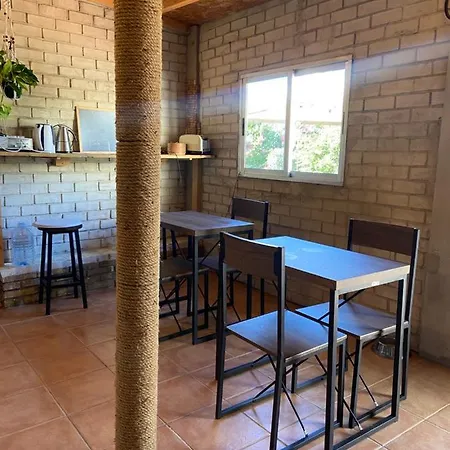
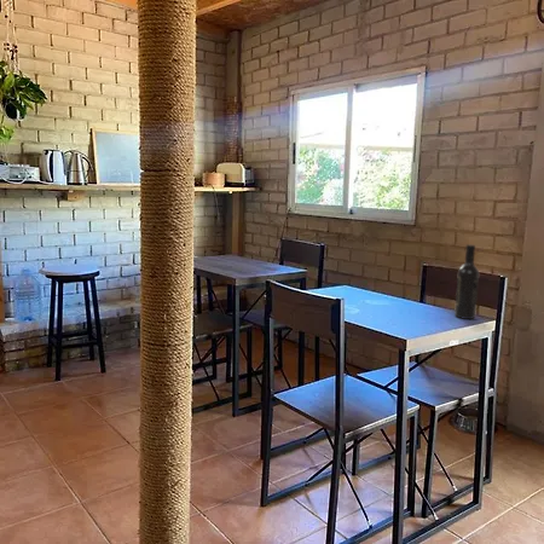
+ wine bottle [453,243,480,320]
